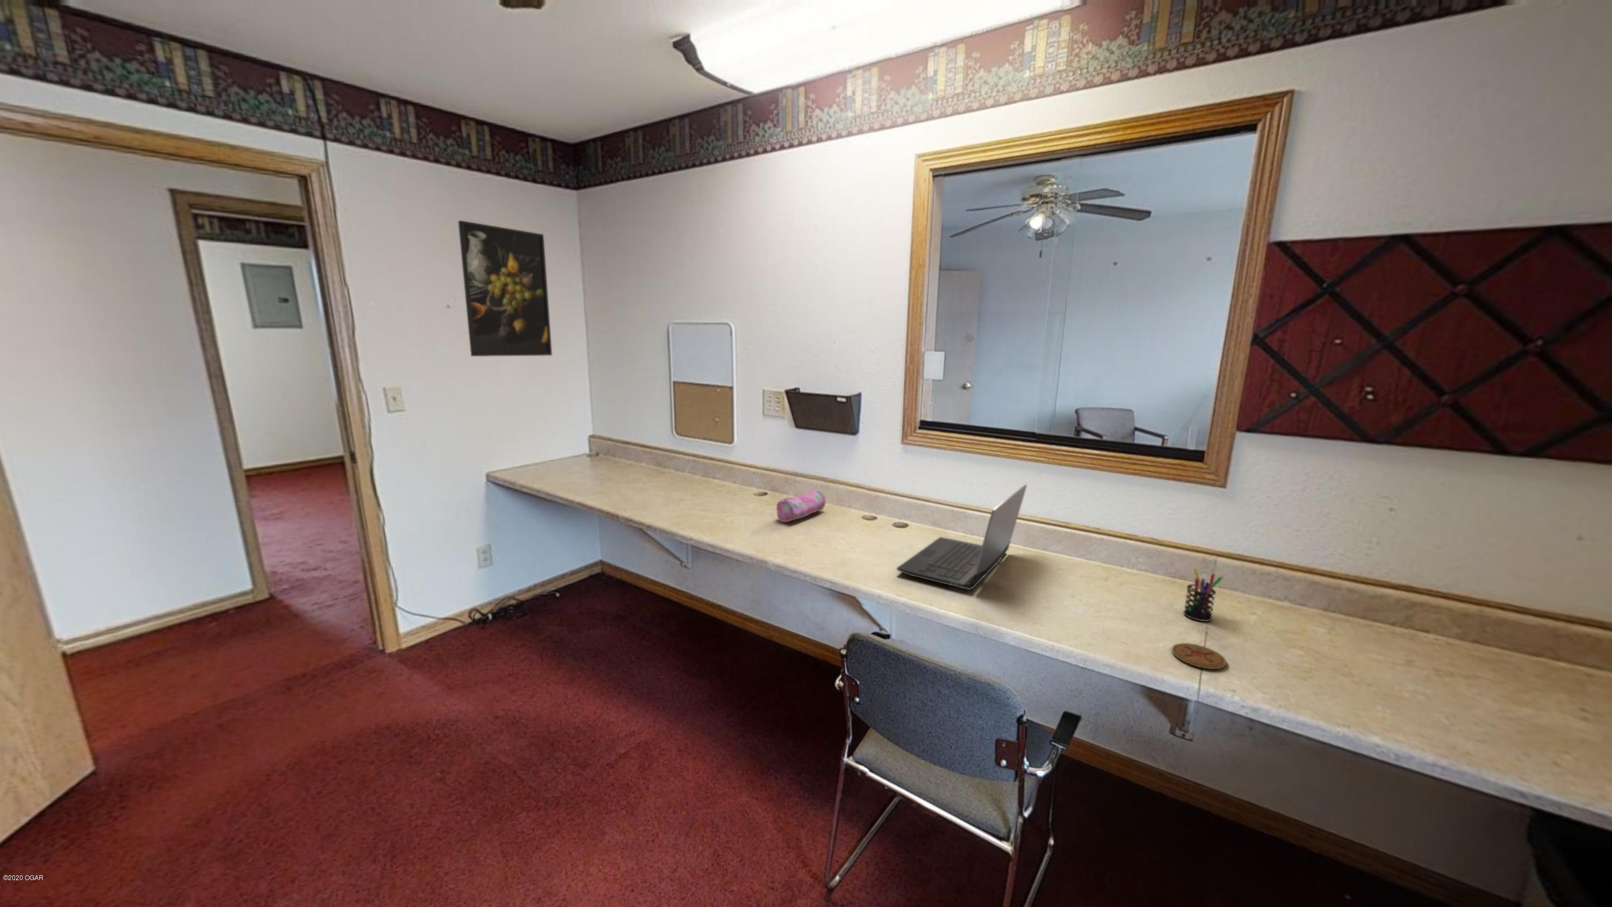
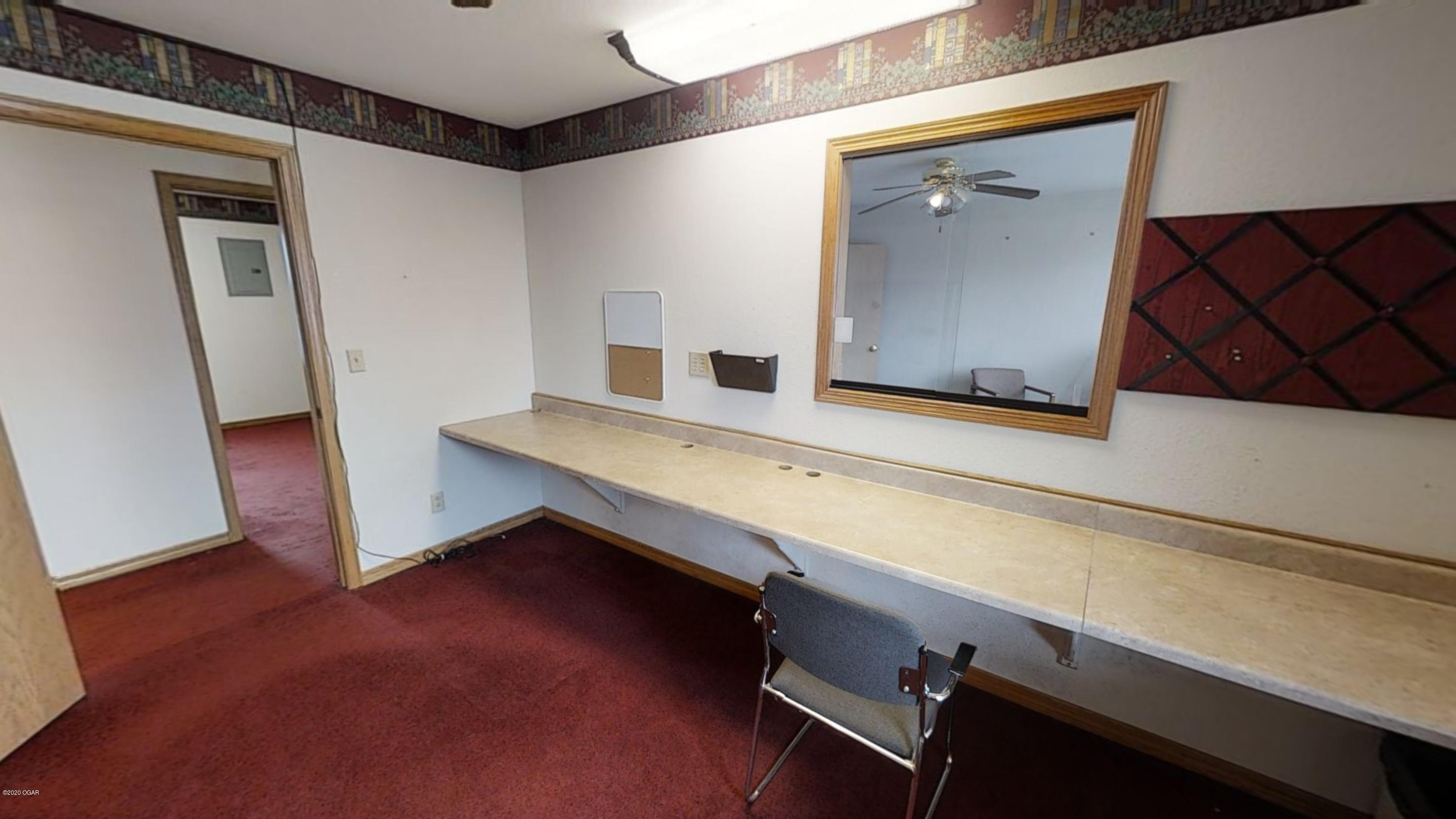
- pencil case [776,488,826,523]
- coaster [1171,642,1227,670]
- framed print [458,220,552,357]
- pen holder [1182,568,1223,622]
- laptop computer [897,484,1027,591]
